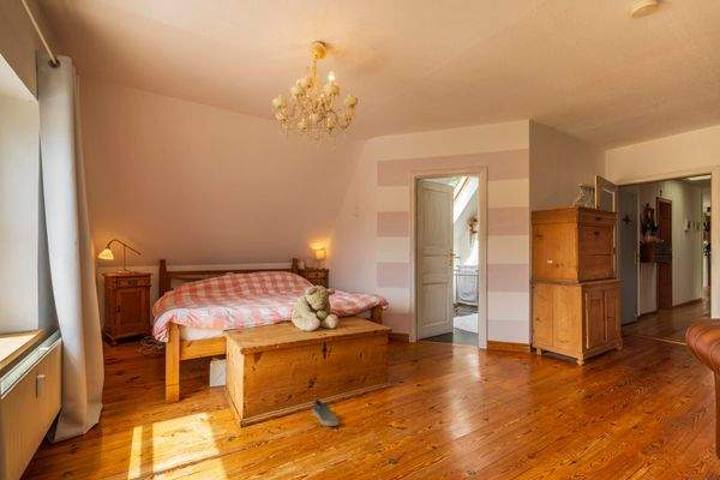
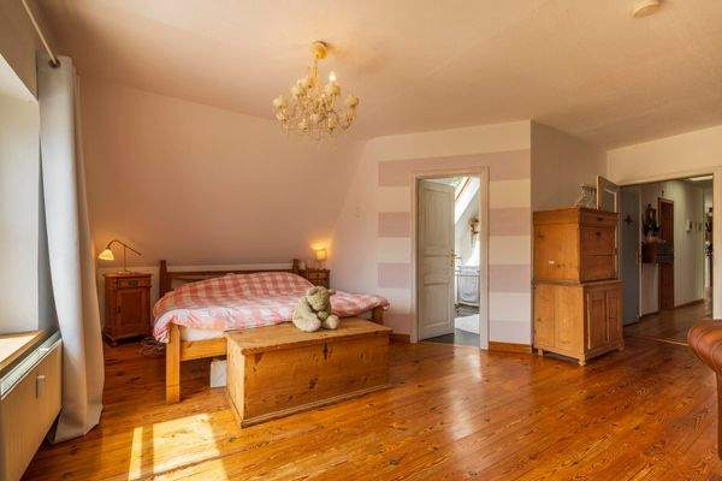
- shoe [312,398,340,427]
